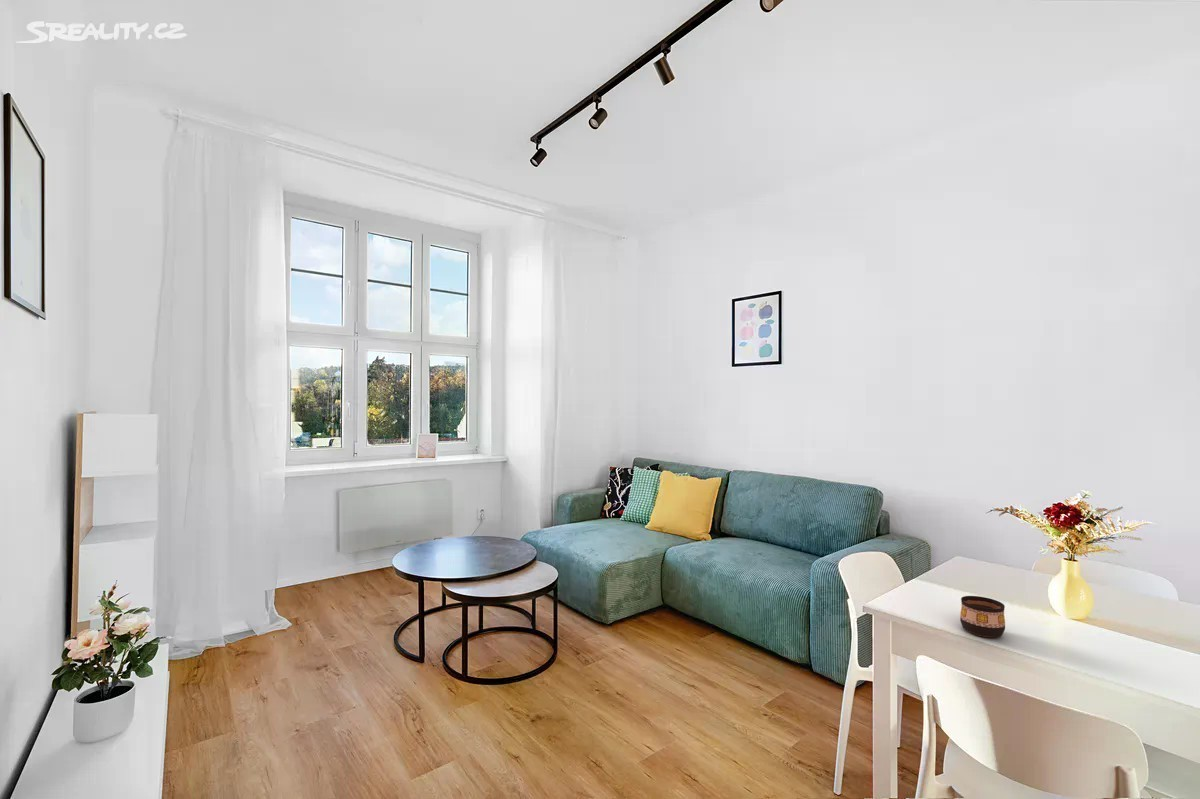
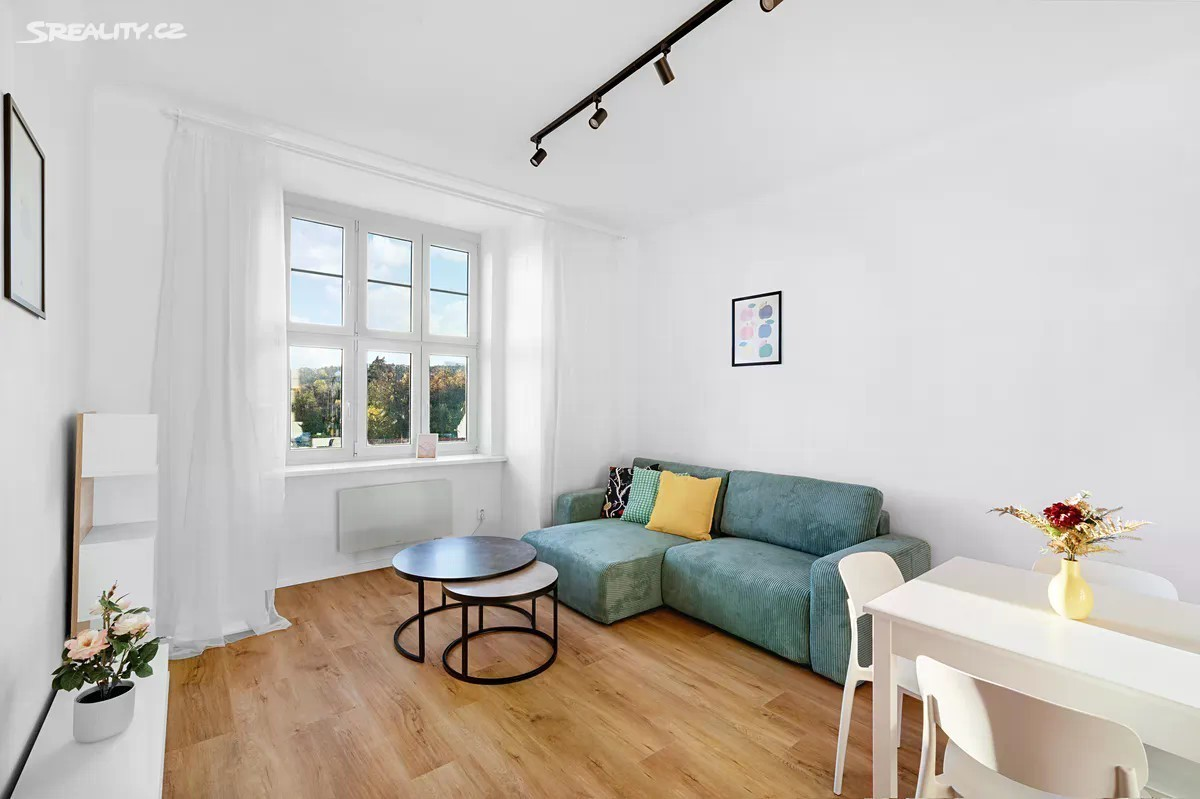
- cup [959,595,1006,638]
